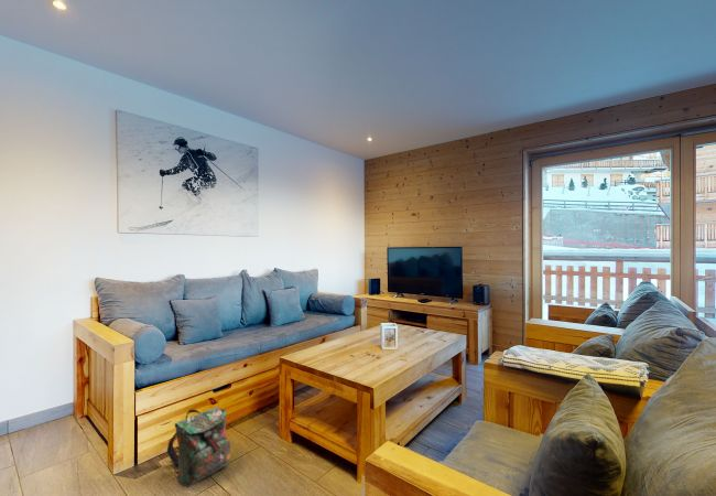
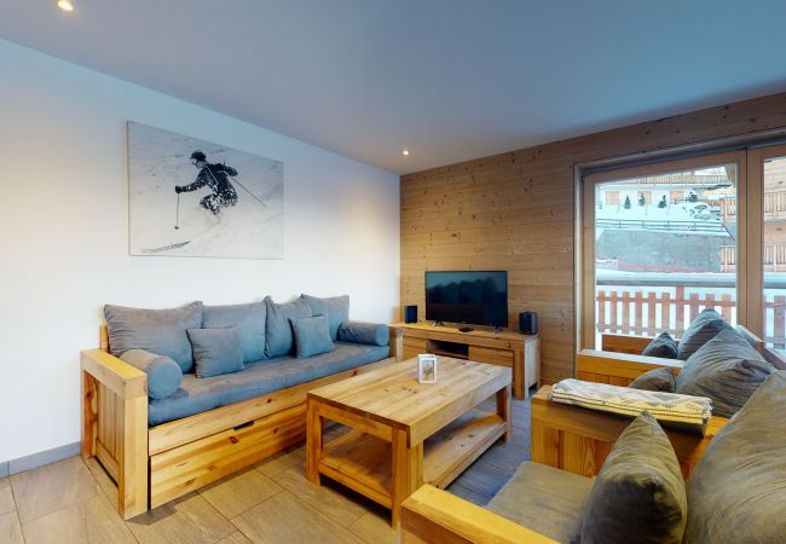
- backpack [166,406,231,489]
